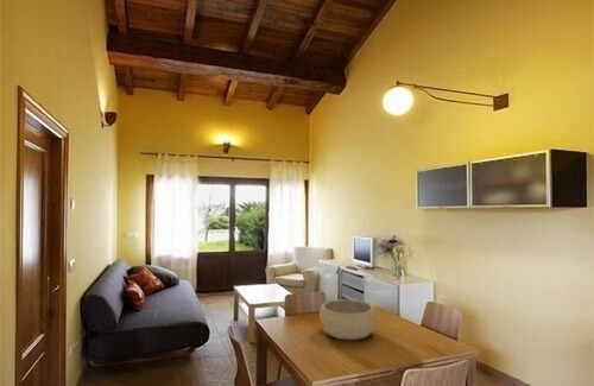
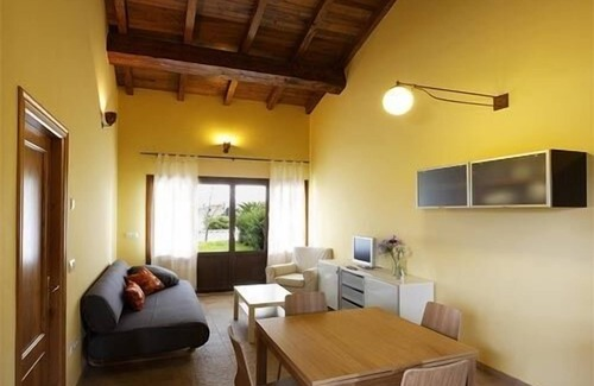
- decorative bowl [318,298,378,342]
